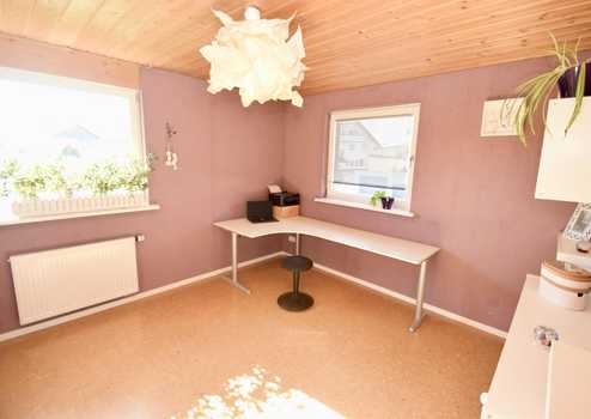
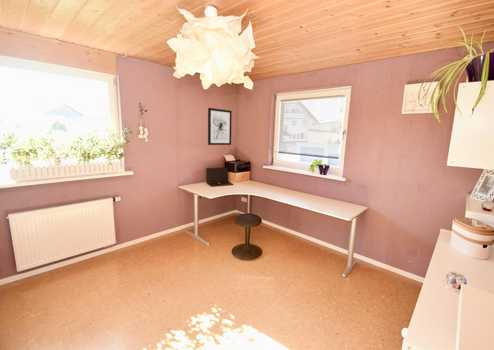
+ wall art [207,107,233,146]
